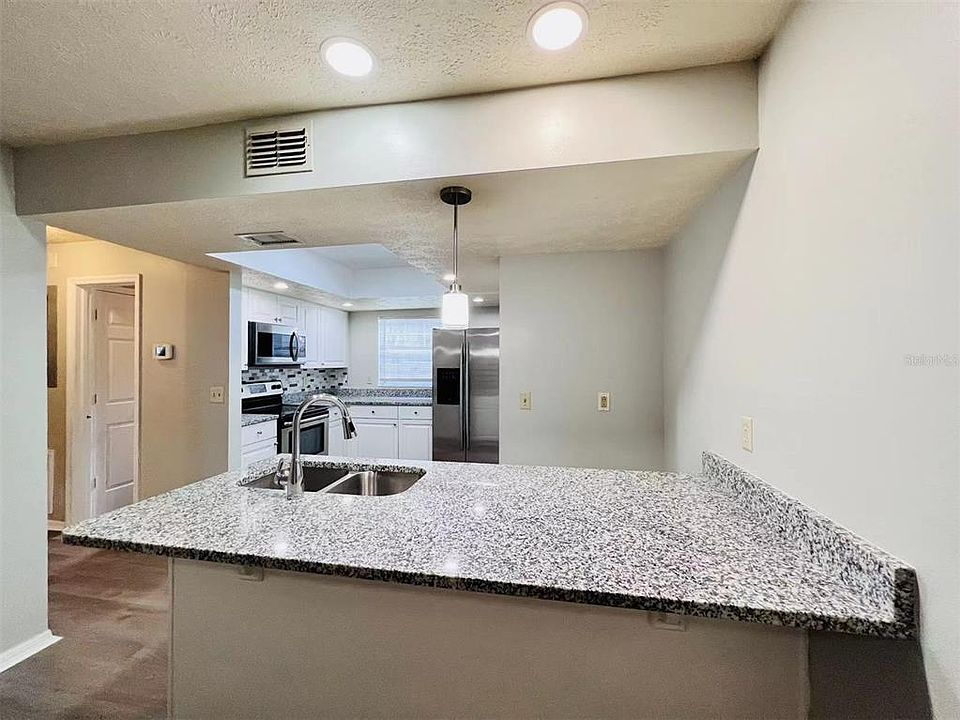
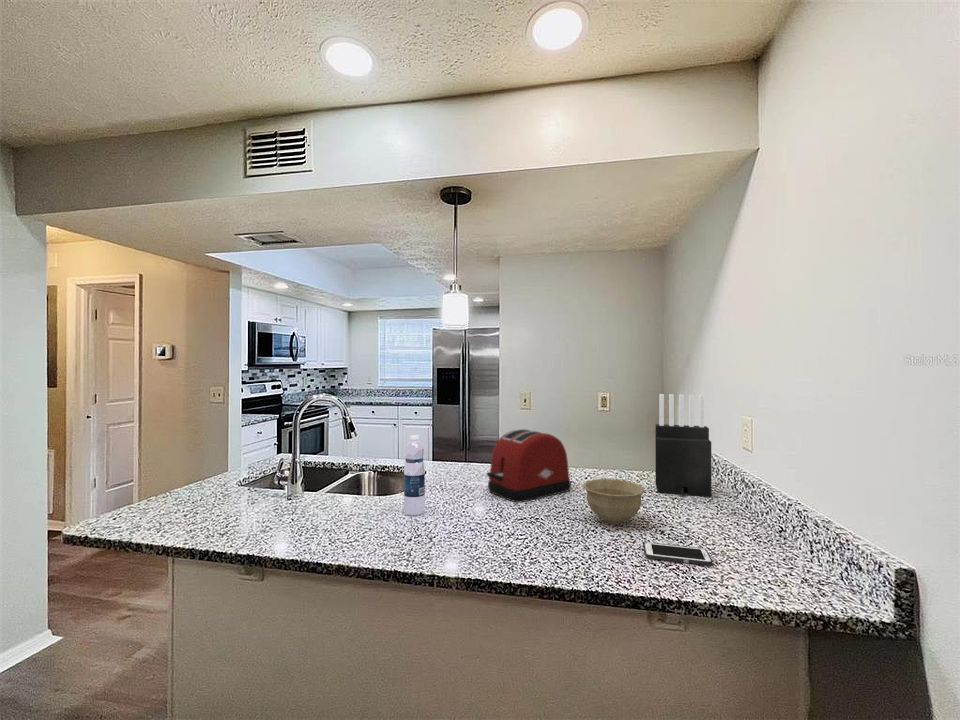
+ water bottle [403,434,426,516]
+ knife block [655,393,712,498]
+ bowl [582,478,646,525]
+ cell phone [643,541,713,566]
+ toaster [486,428,572,503]
